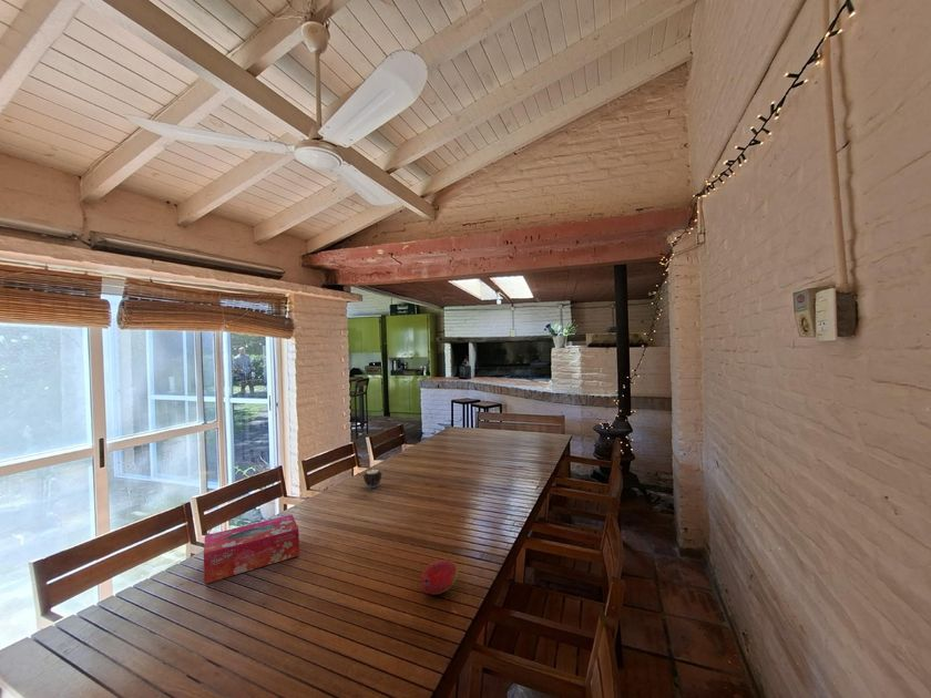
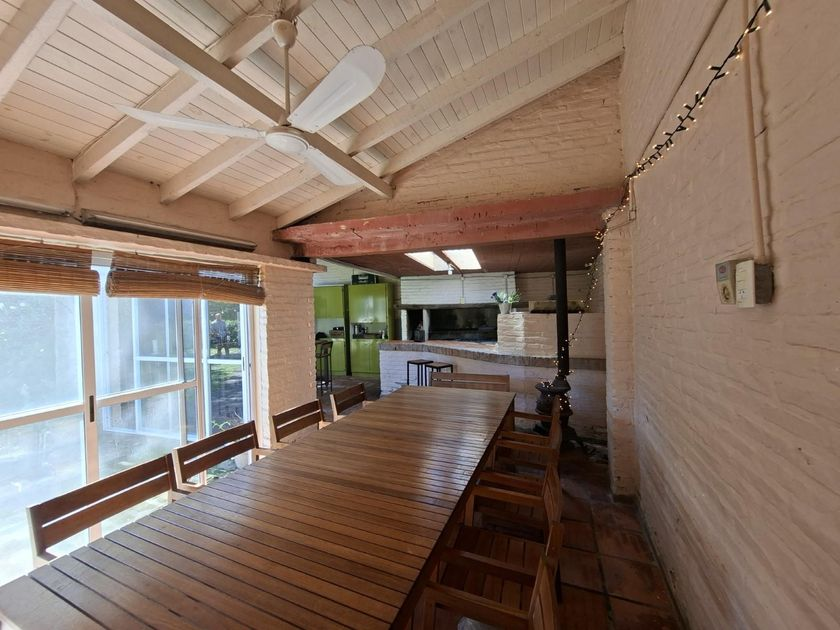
- candle [362,469,382,489]
- tissue box [203,513,300,585]
- fruit [420,560,459,596]
